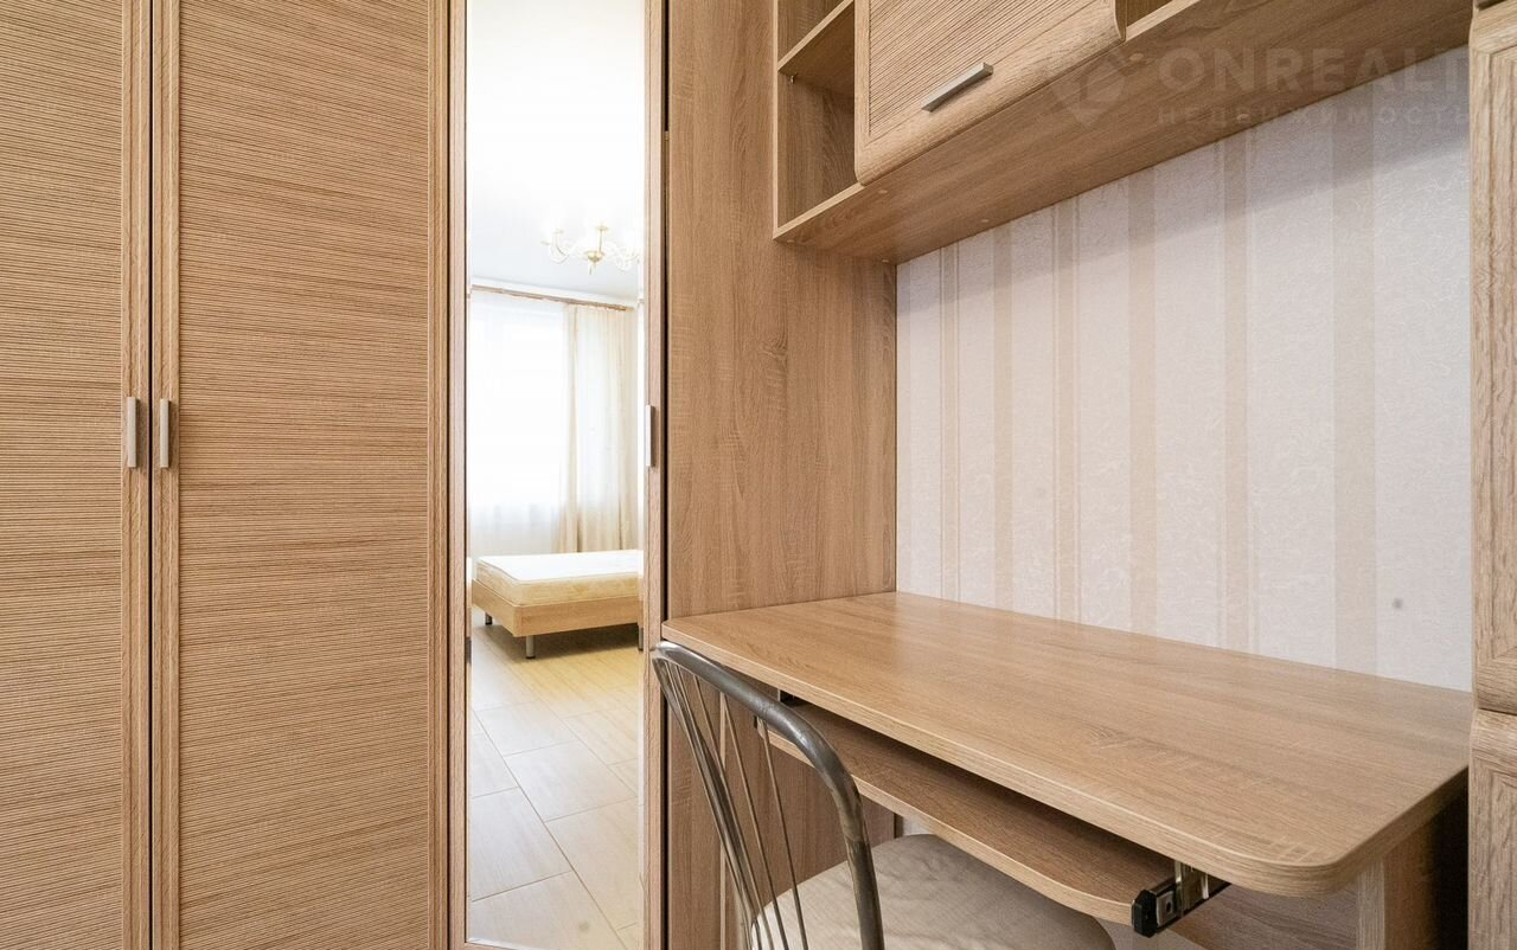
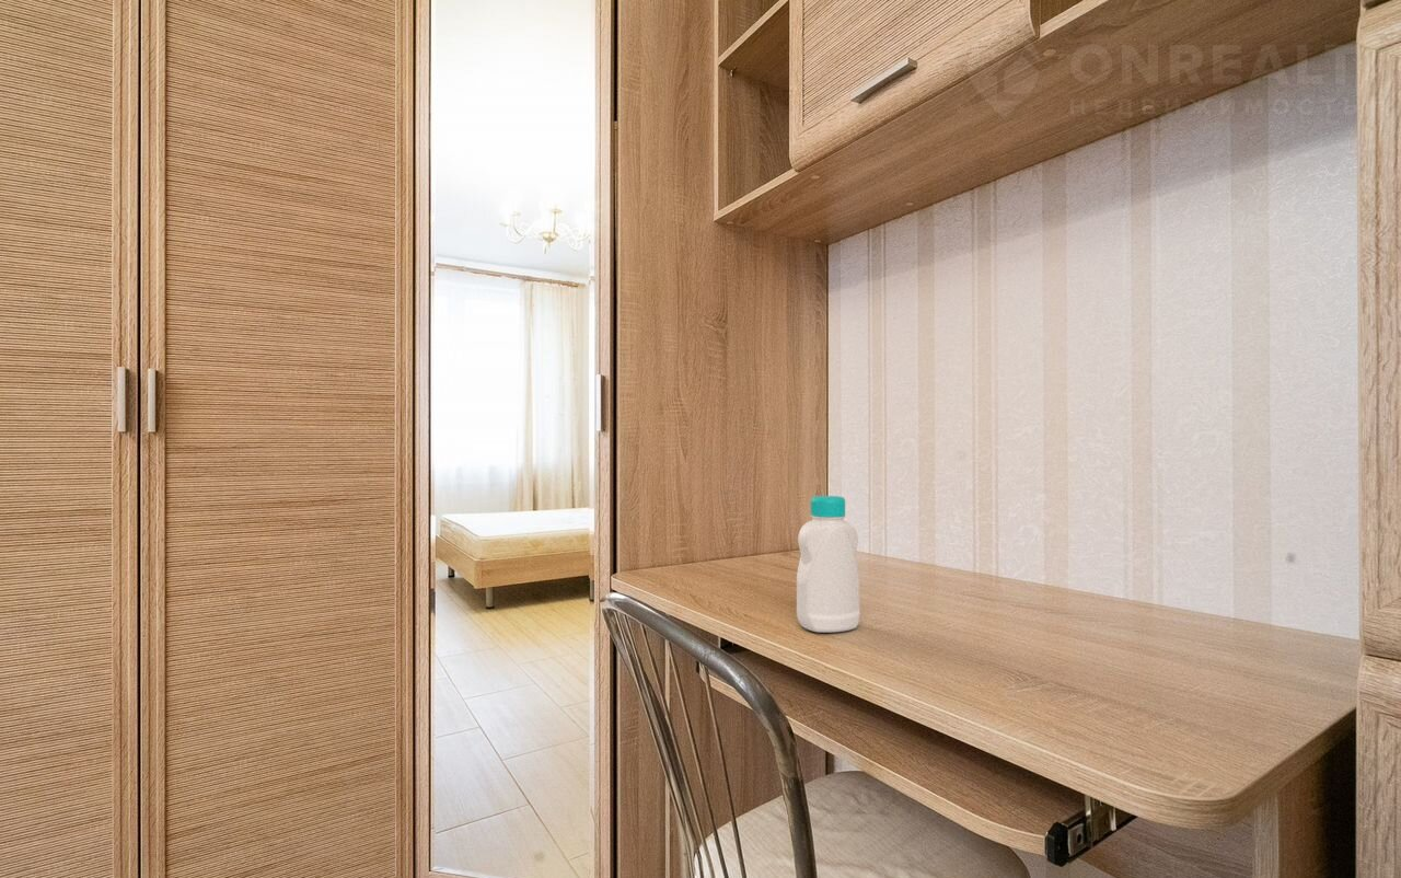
+ bottle [796,495,861,634]
